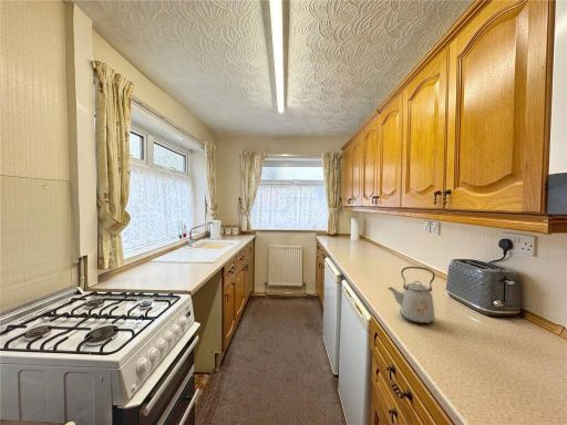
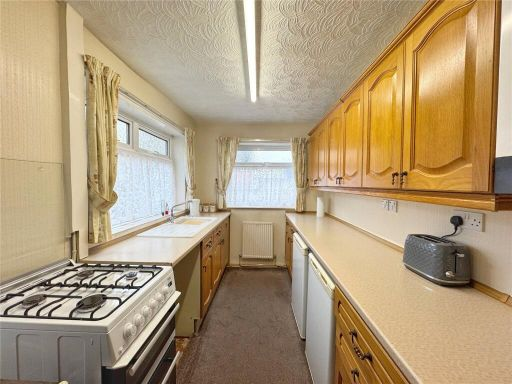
- kettle [388,266,436,324]
